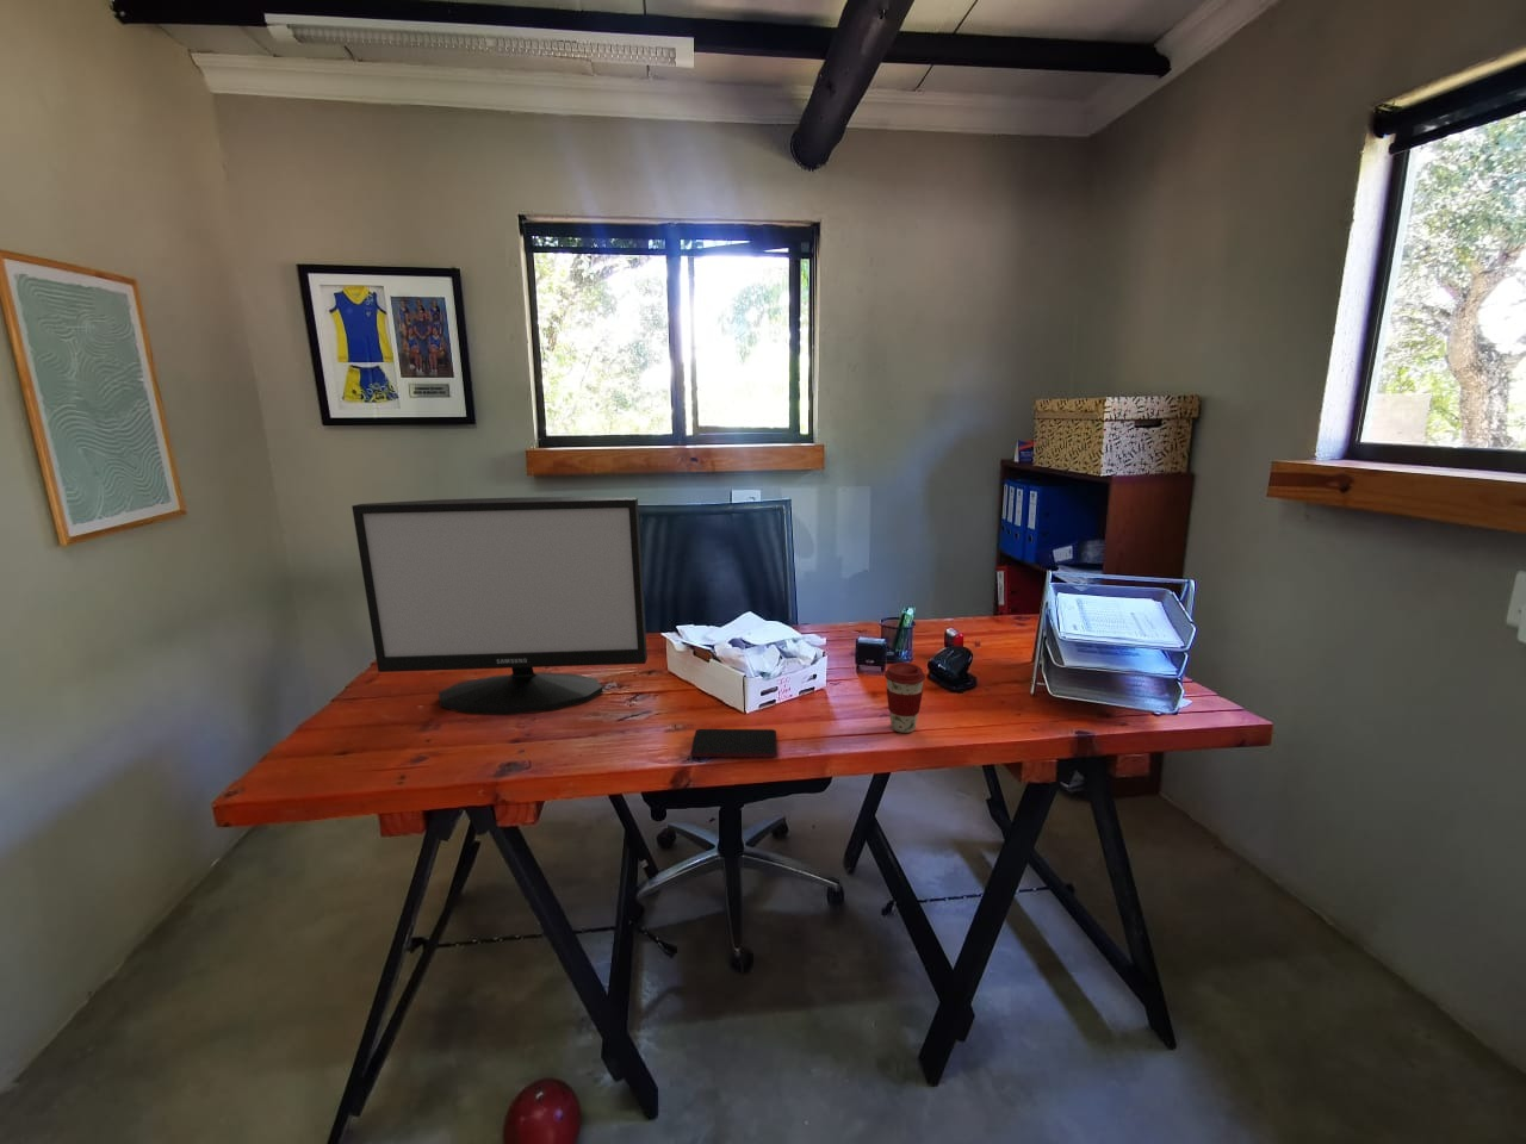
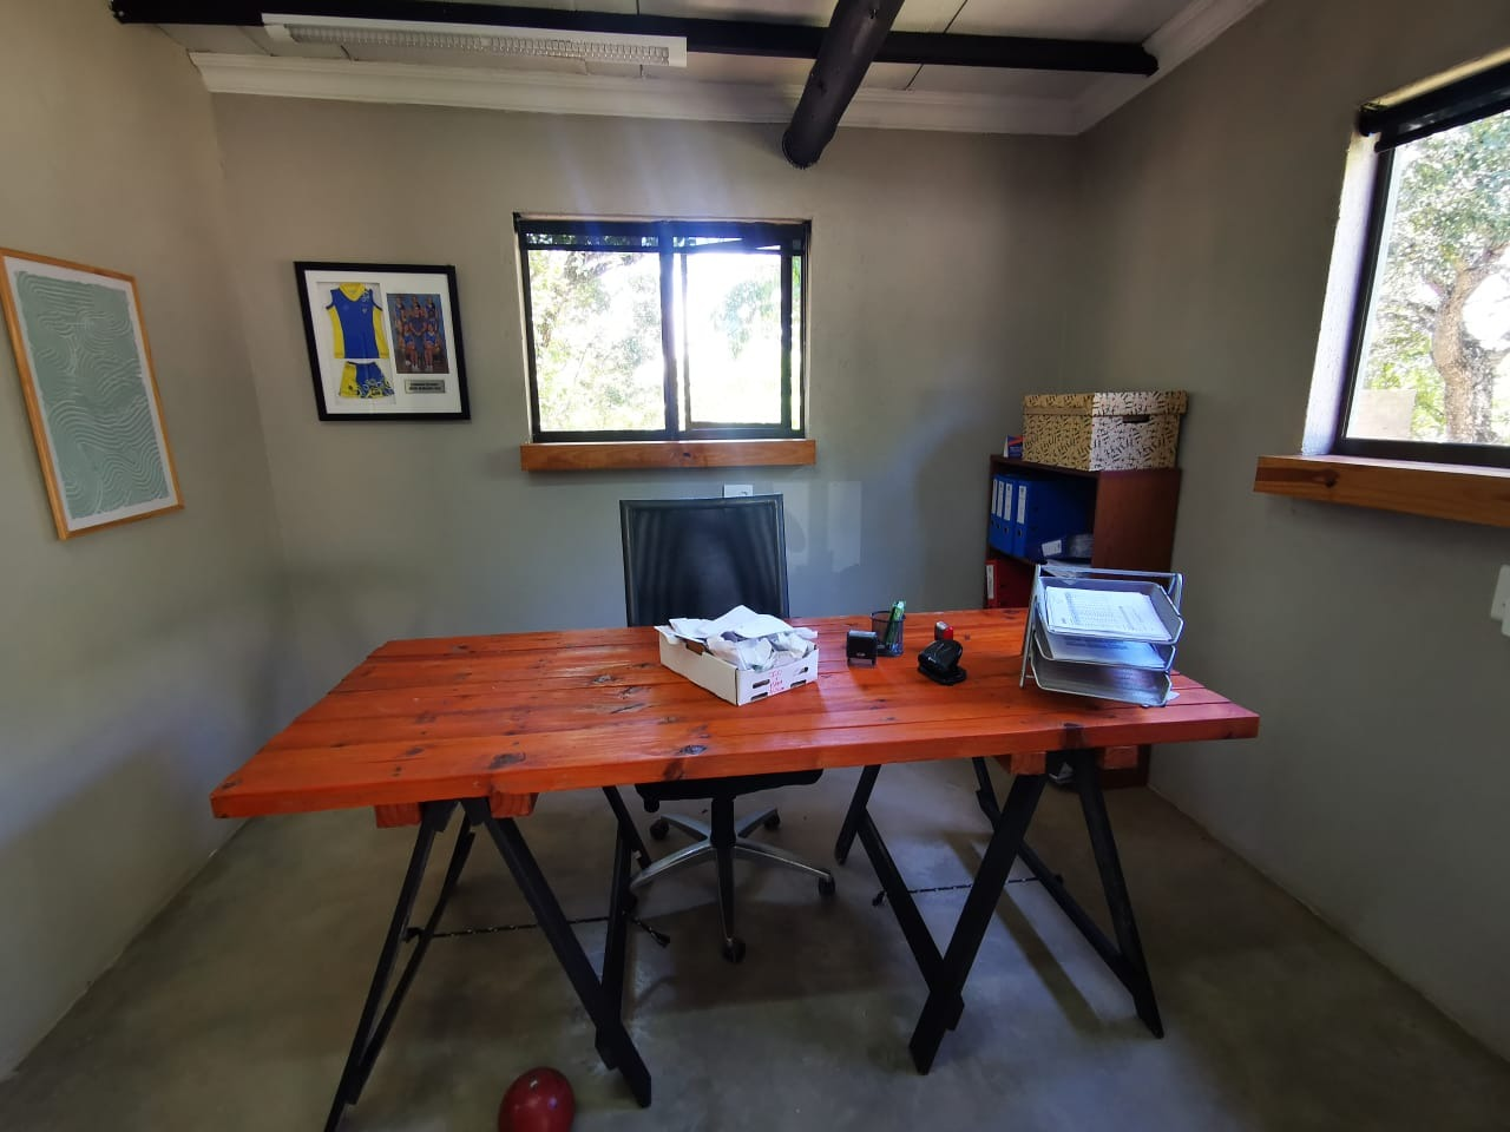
- smartphone [690,728,777,758]
- coffee cup [883,661,926,734]
- monitor [351,496,649,716]
